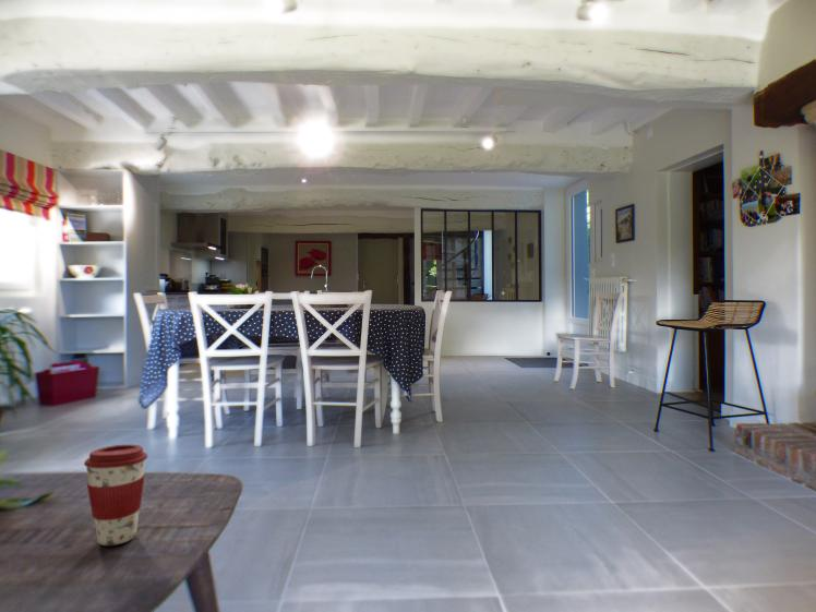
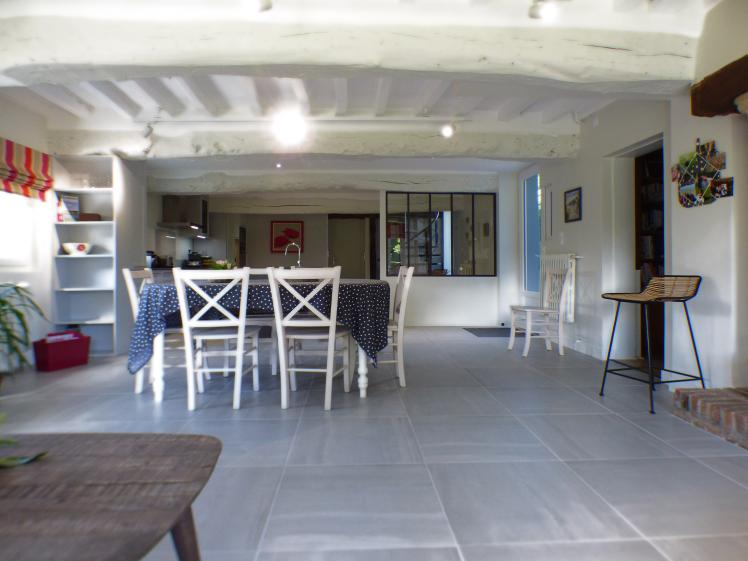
- coffee cup [83,443,148,547]
